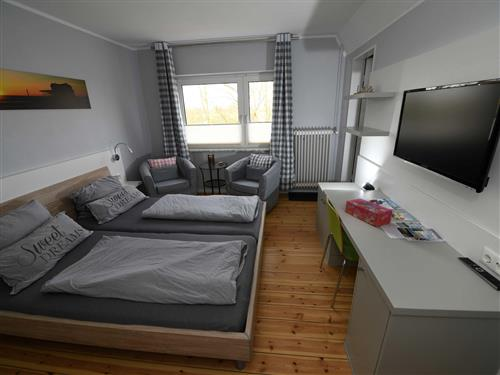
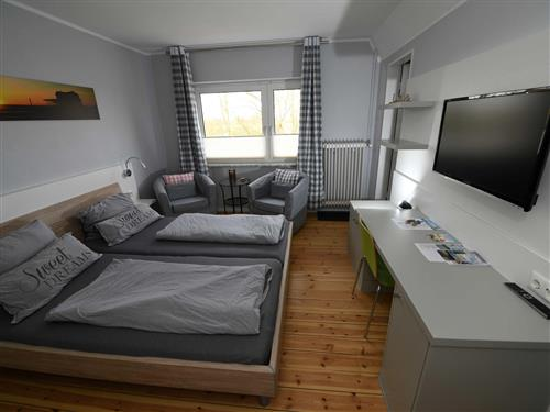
- tissue box [344,197,394,228]
